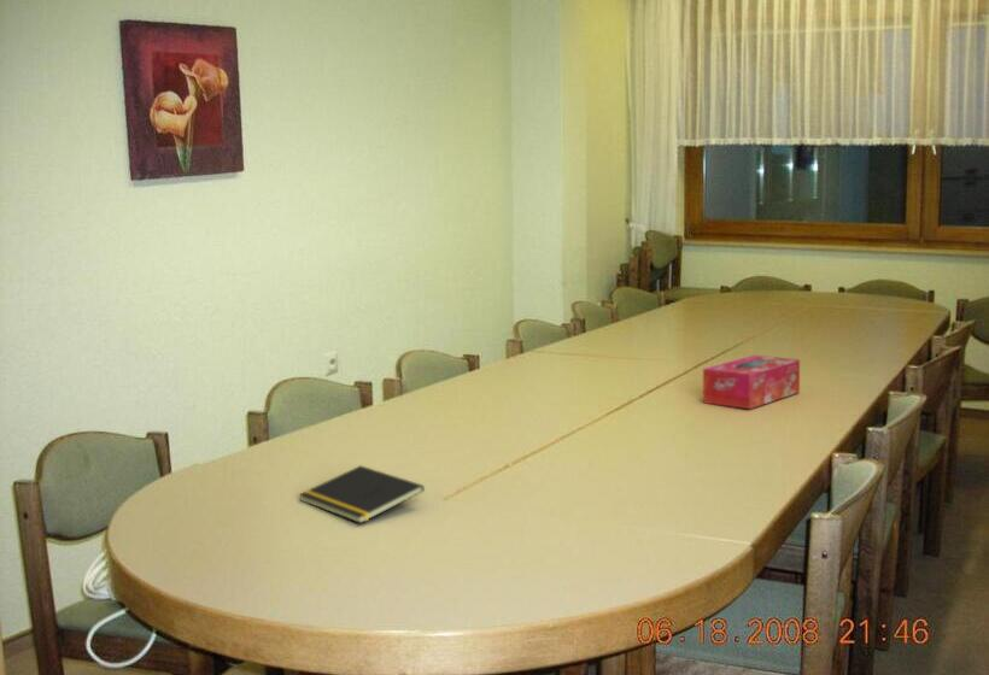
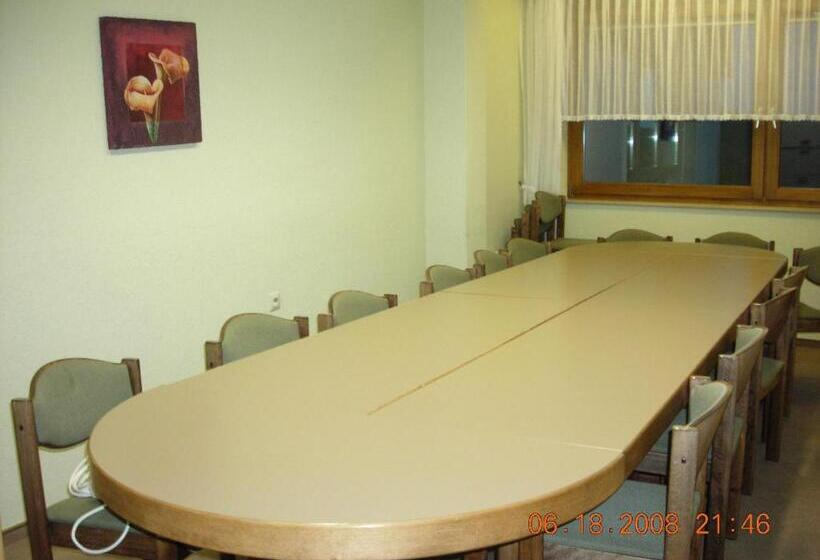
- tissue box [702,354,801,410]
- notepad [298,464,426,524]
